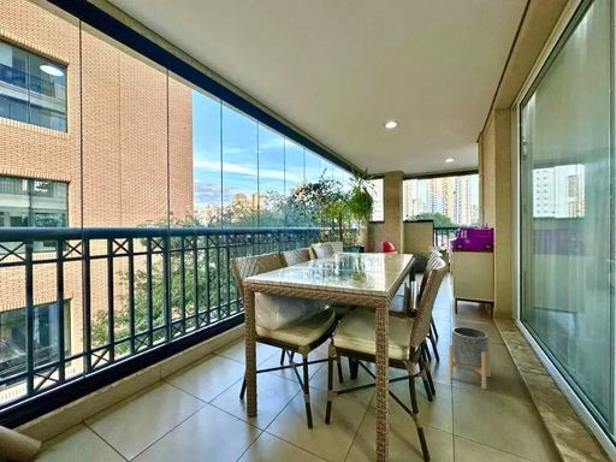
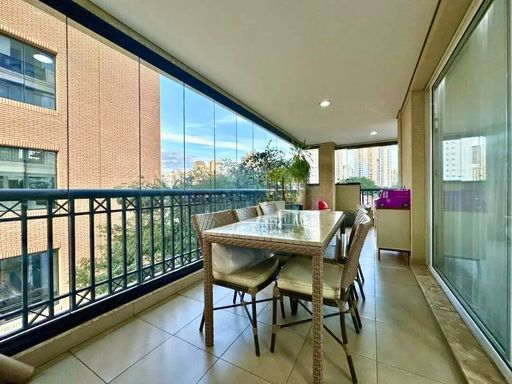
- planter [448,326,492,390]
